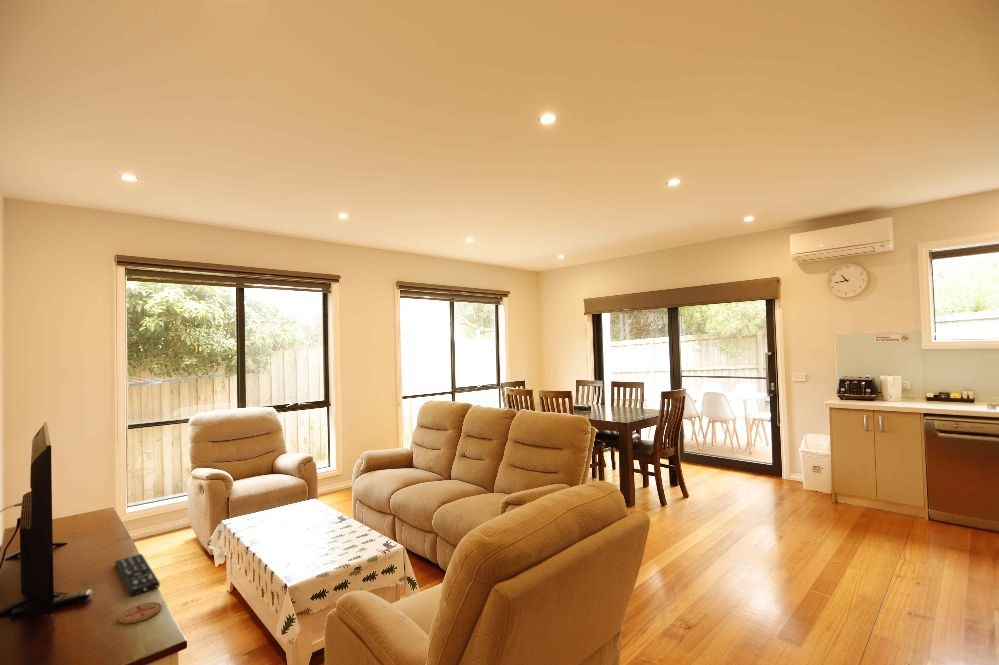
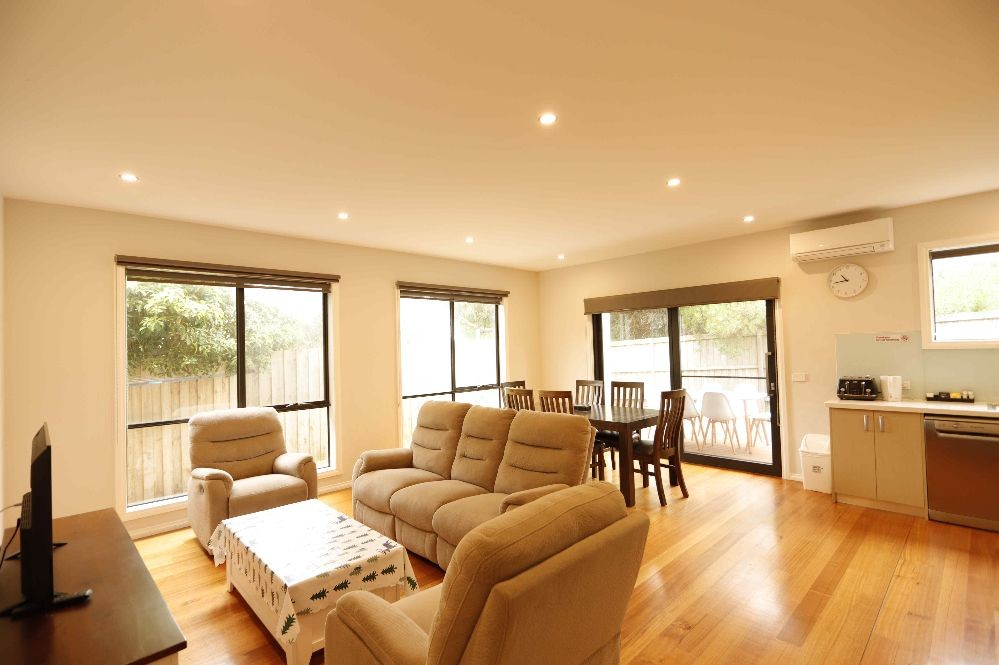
- remote control [114,553,161,597]
- coaster [118,601,162,625]
